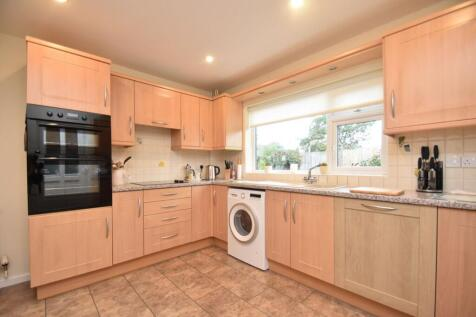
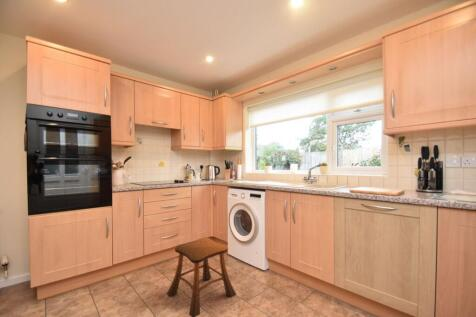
+ stool [166,236,237,317]
